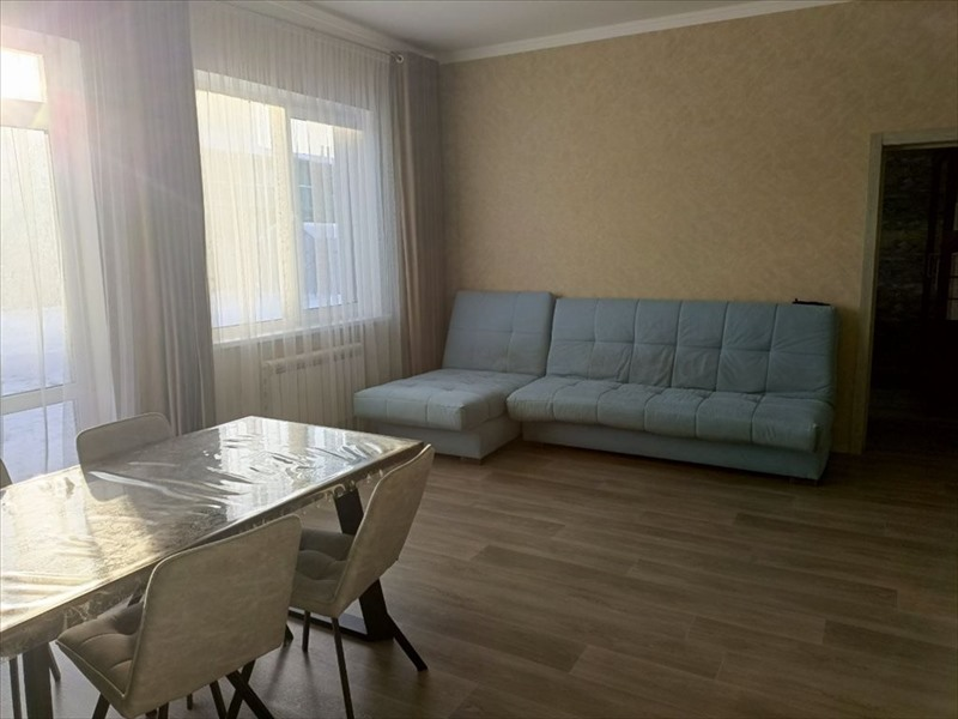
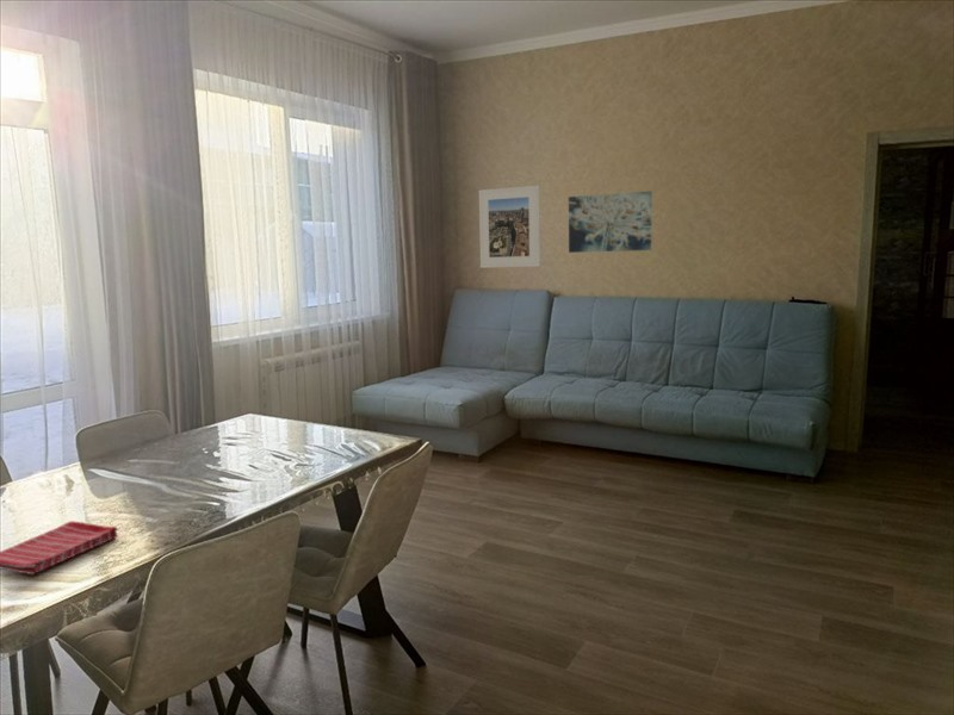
+ wall art [568,191,653,254]
+ dish towel [0,520,119,576]
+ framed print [478,185,541,269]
